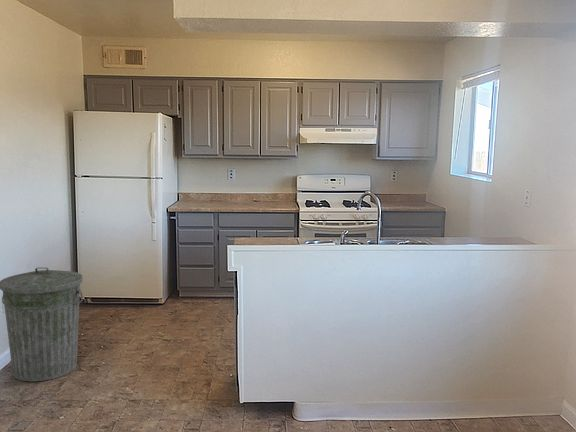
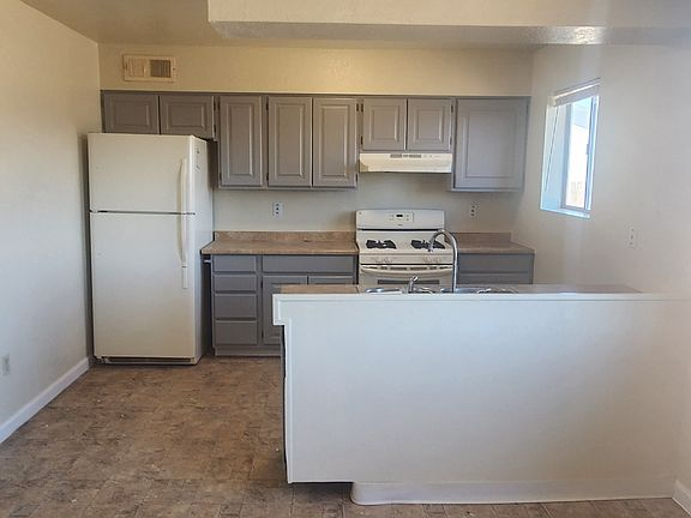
- trash can [0,267,84,382]
